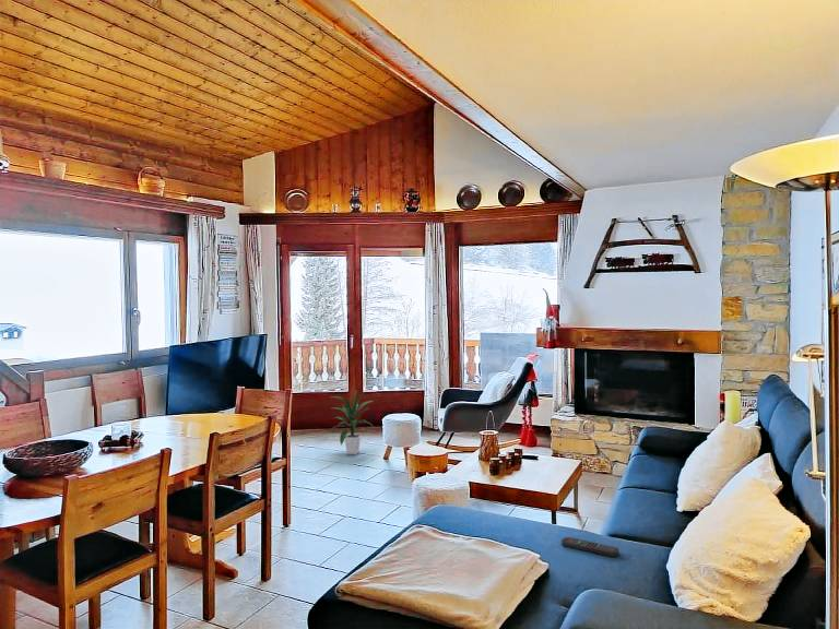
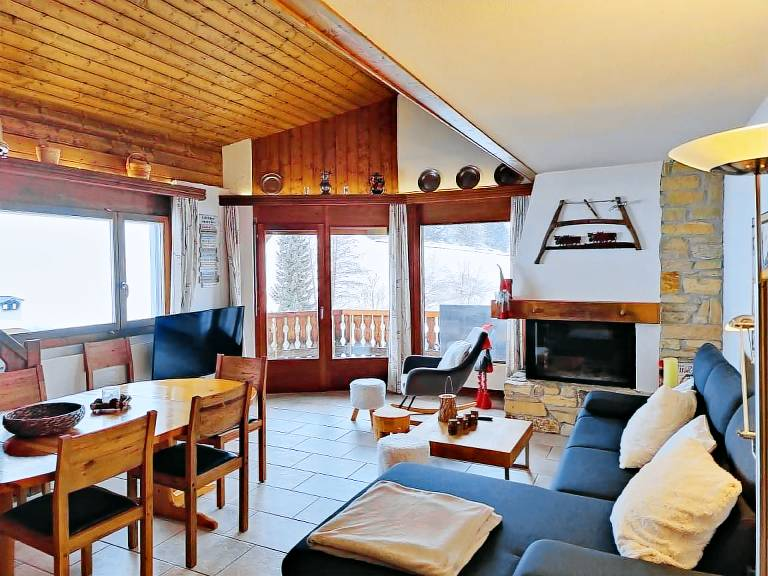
- remote control [560,536,619,558]
- indoor plant [331,390,377,455]
